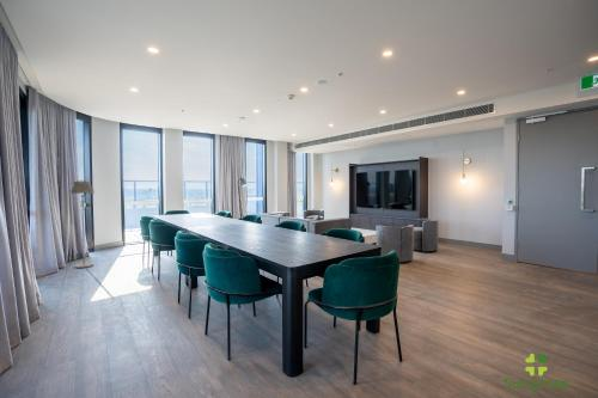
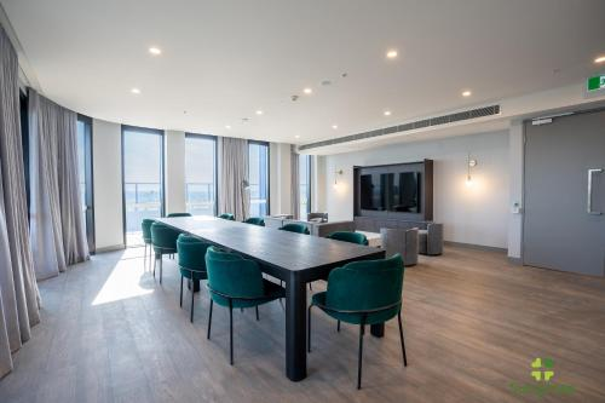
- floor lamp [69,180,96,269]
